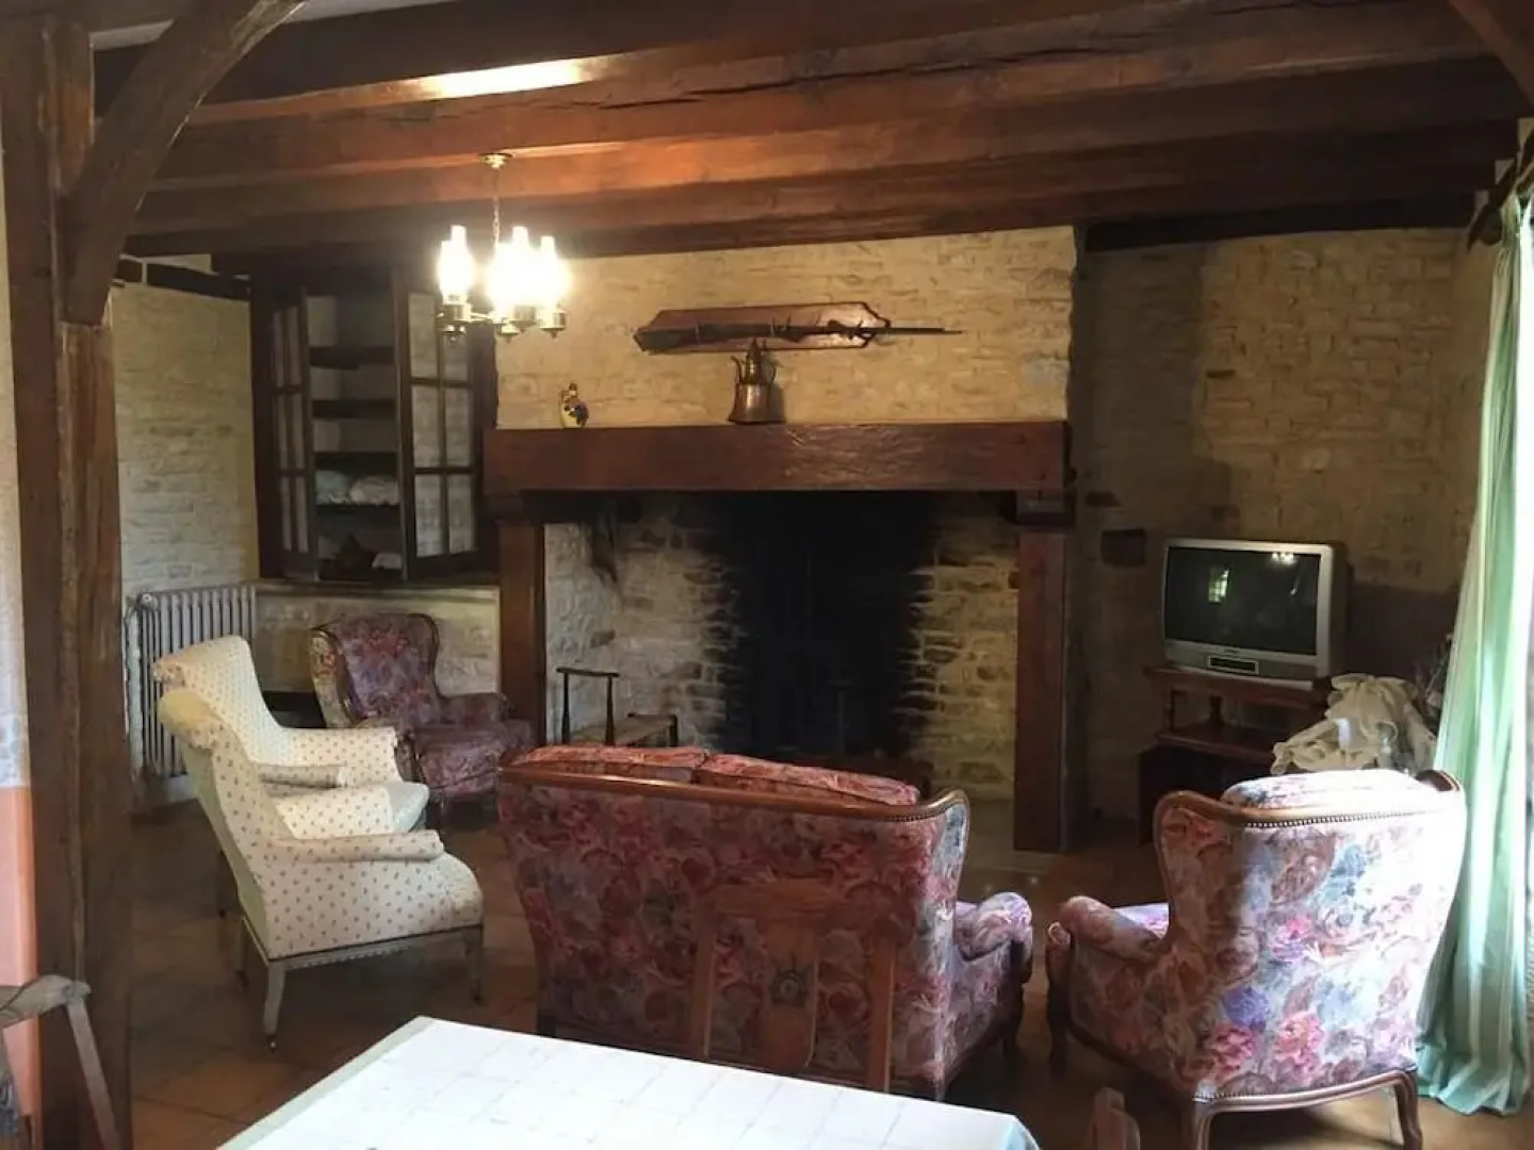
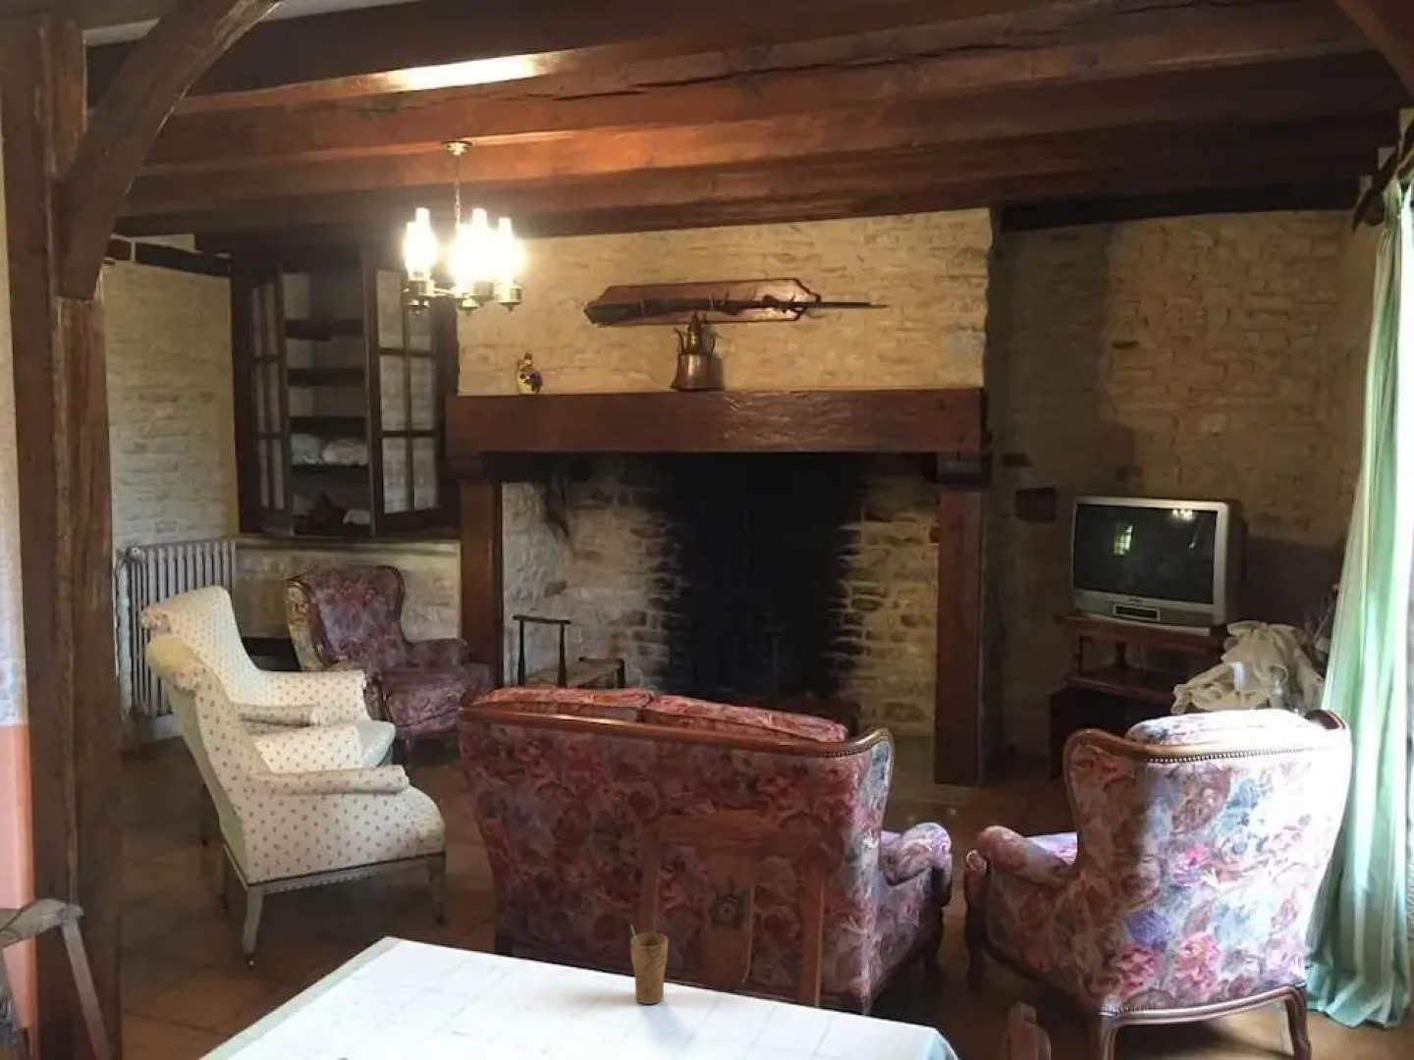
+ cup [629,923,669,1005]
